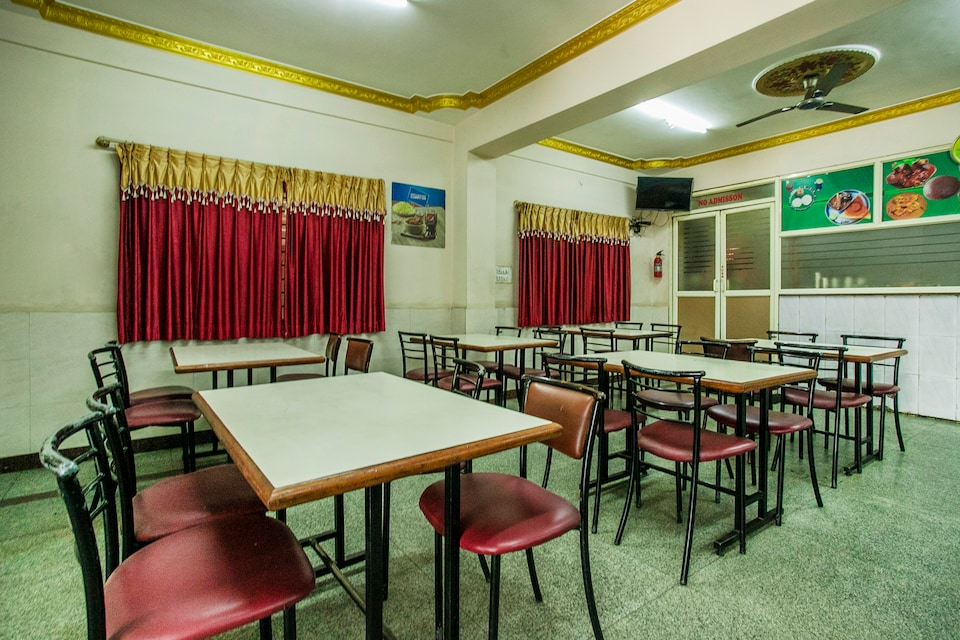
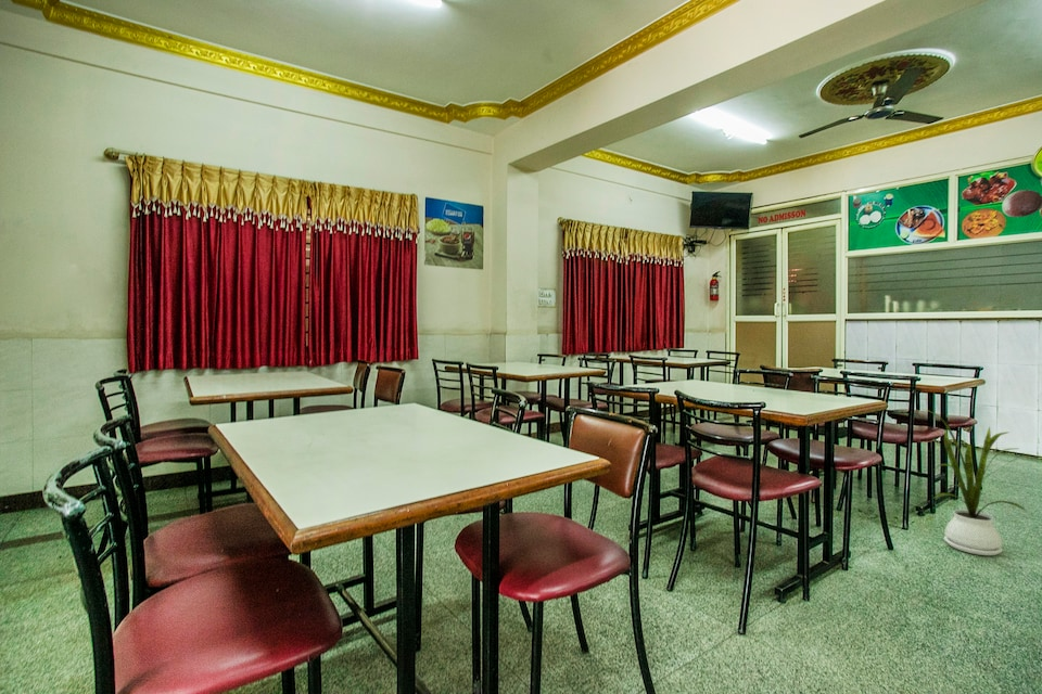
+ house plant [923,408,1030,556]
